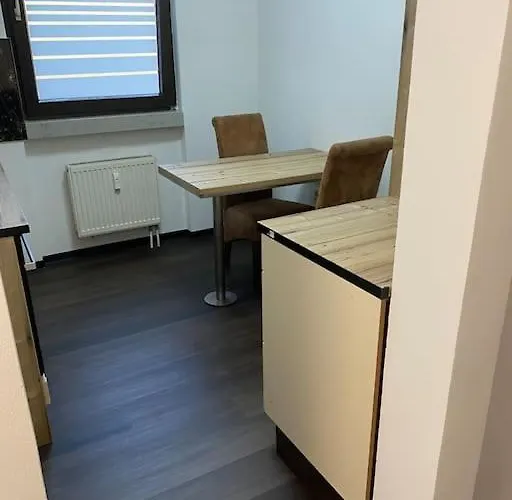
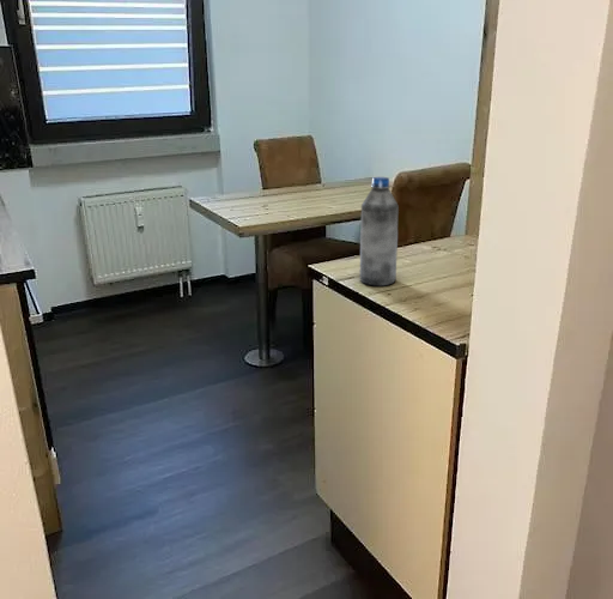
+ water bottle [359,176,400,286]
